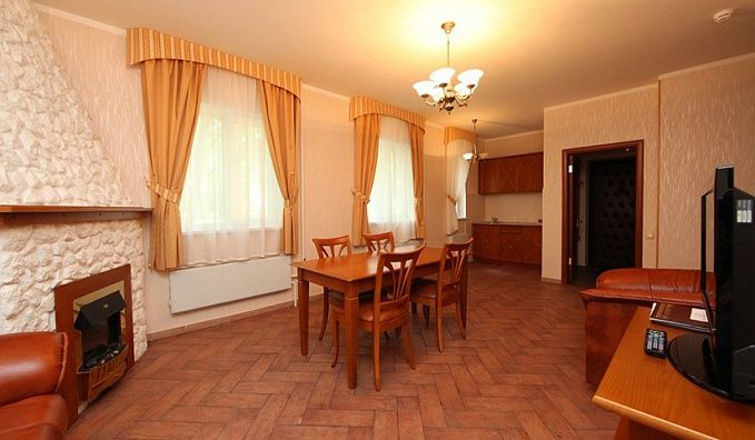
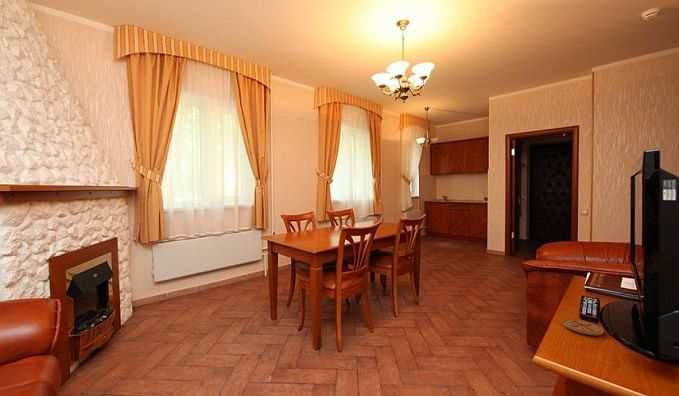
+ coaster [562,318,605,336]
